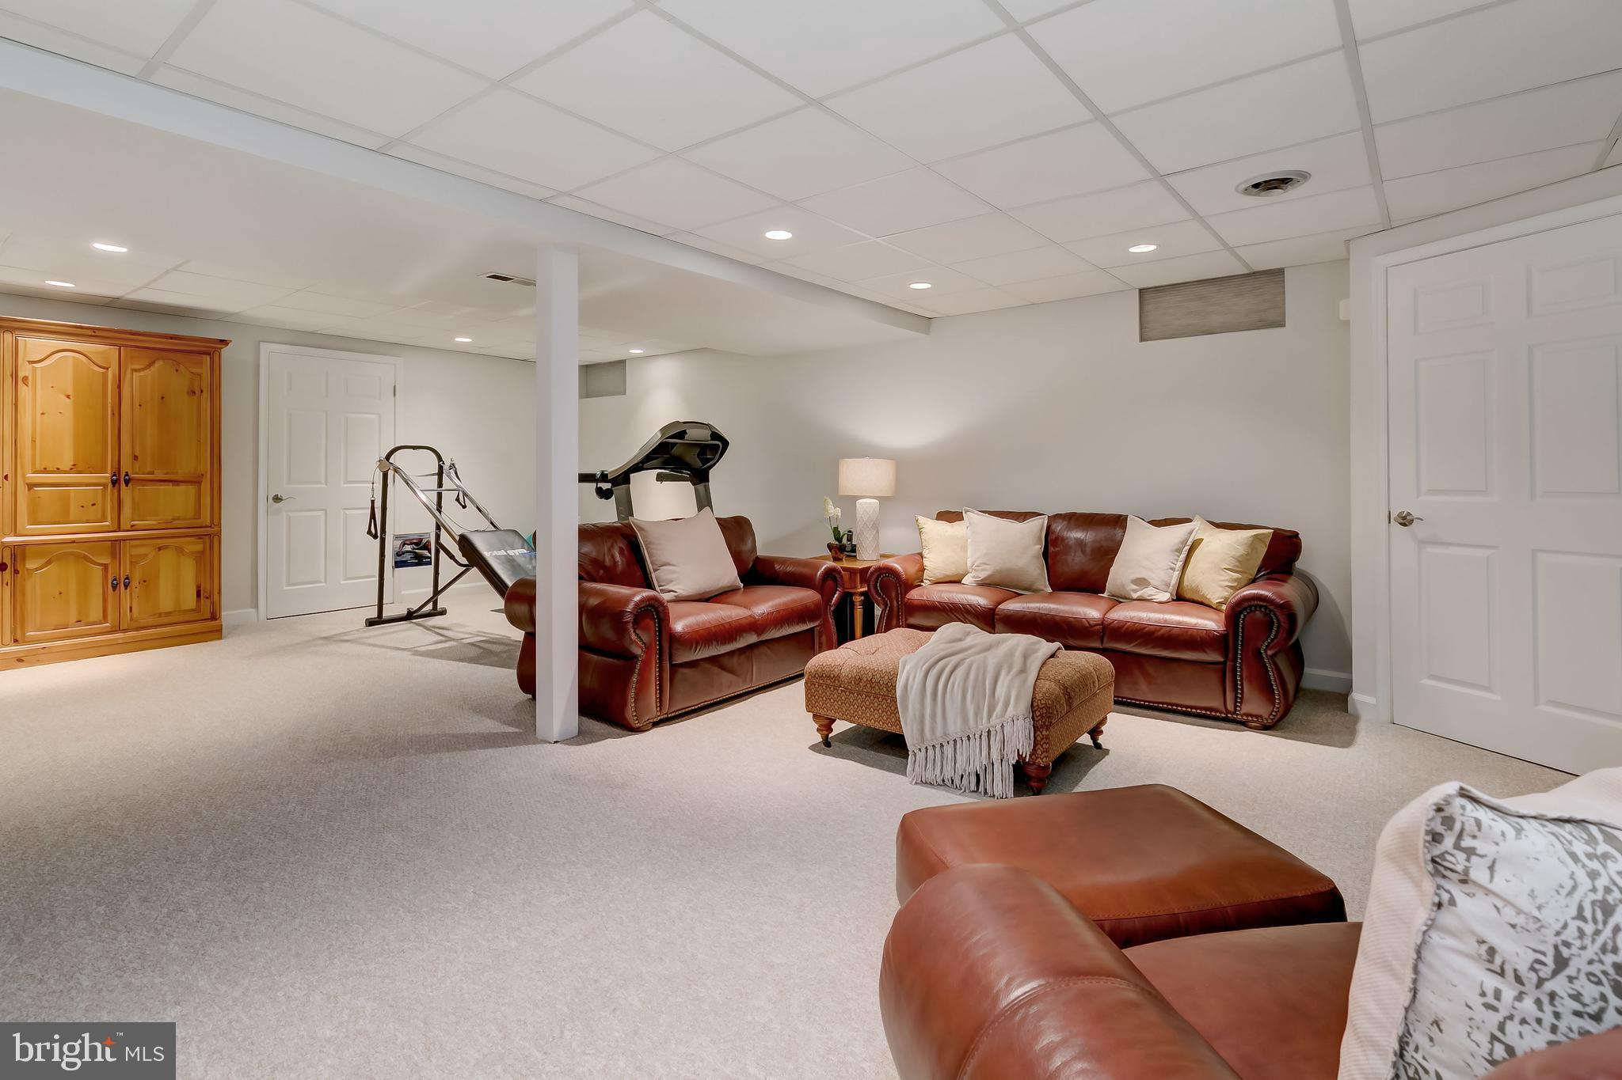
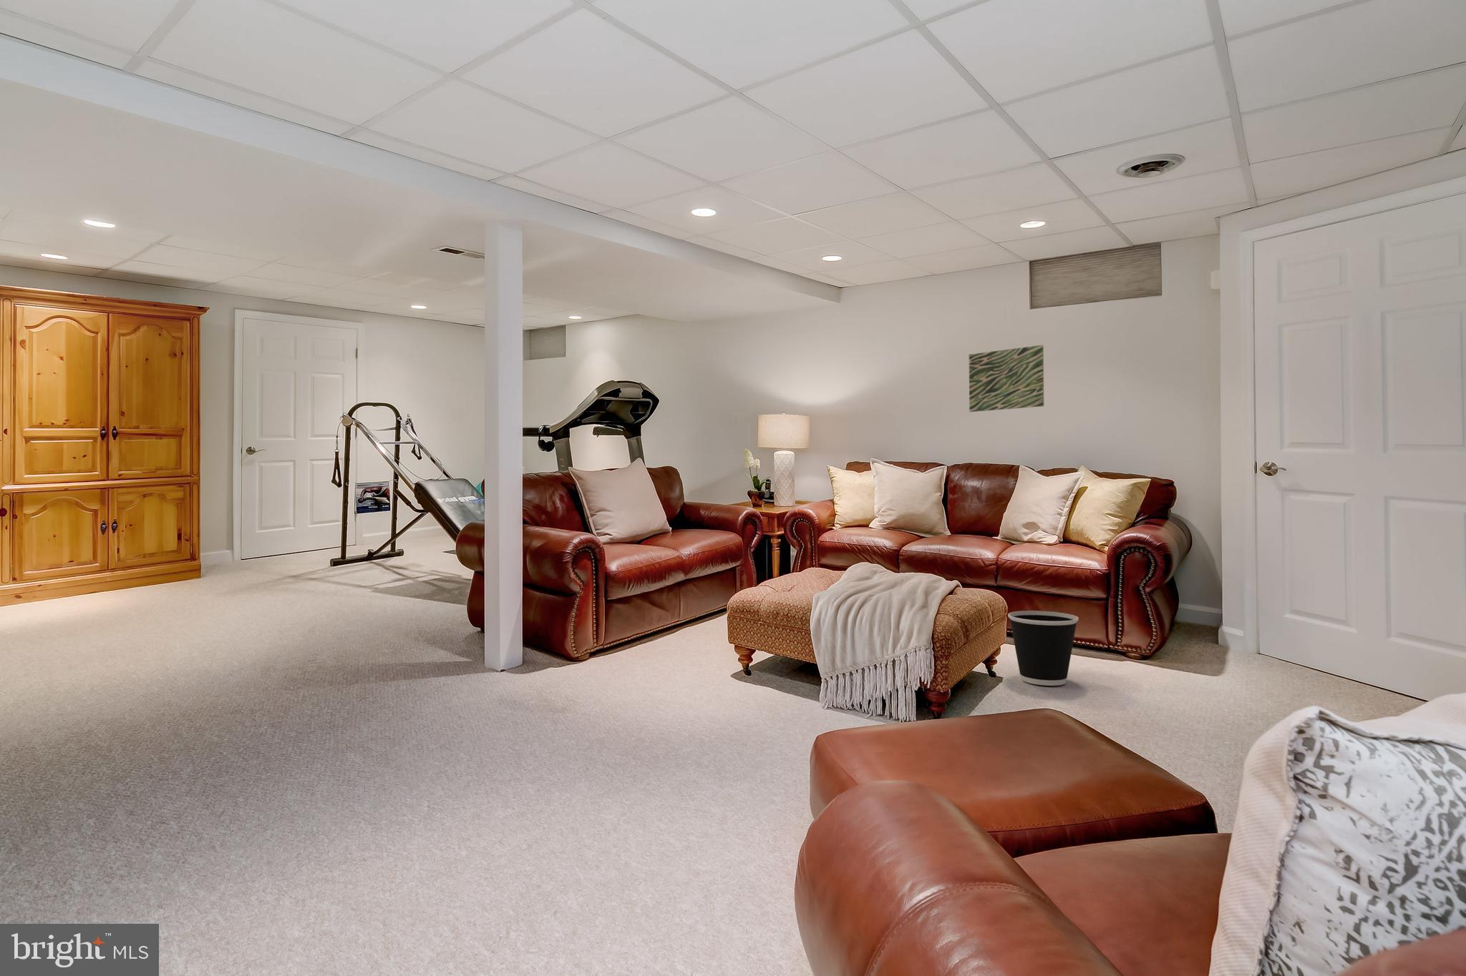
+ wastebasket [1007,610,1079,686]
+ wall art [969,344,1044,413]
